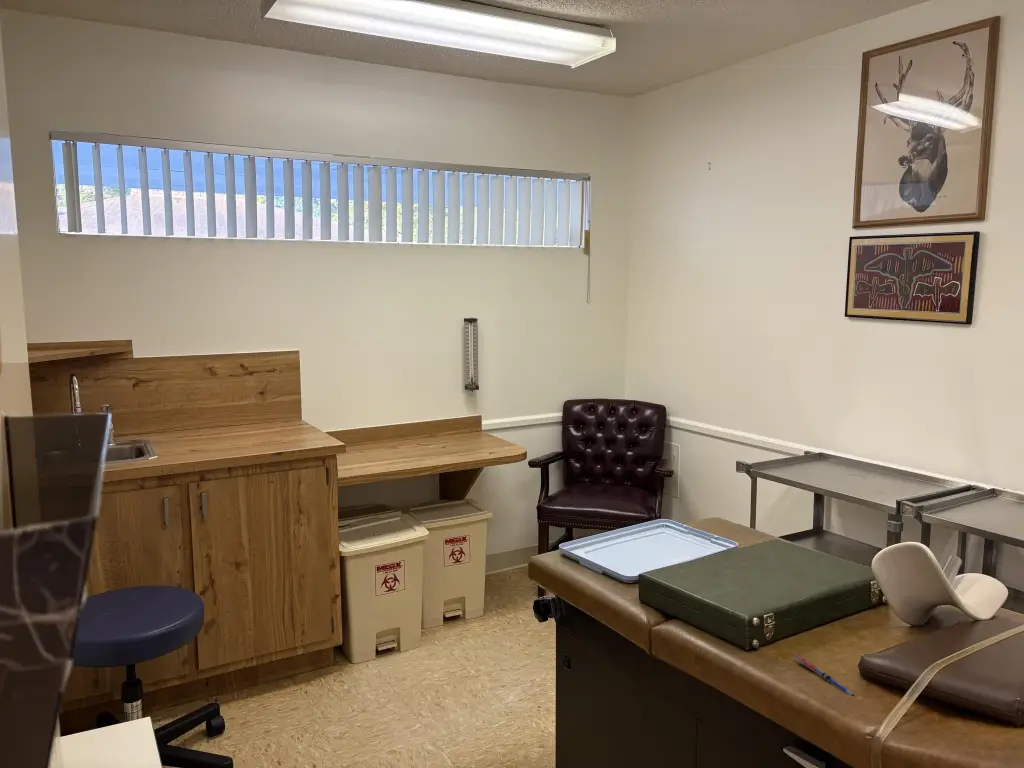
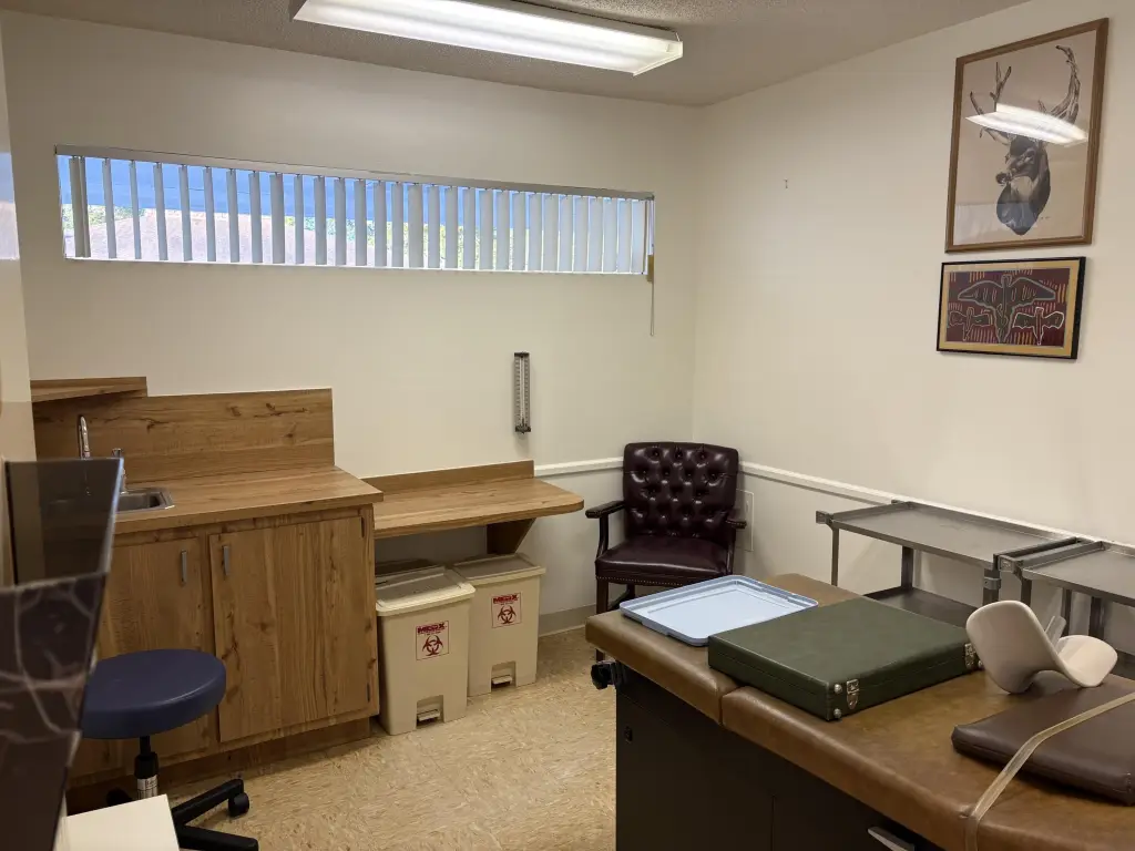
- pen [792,653,855,697]
